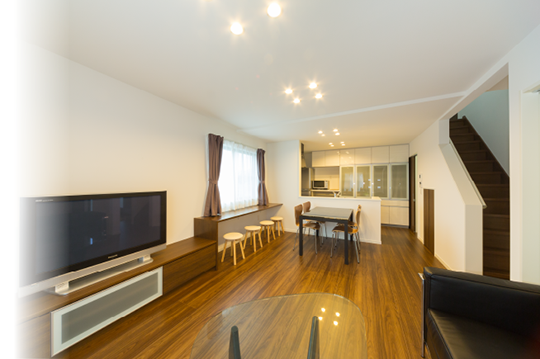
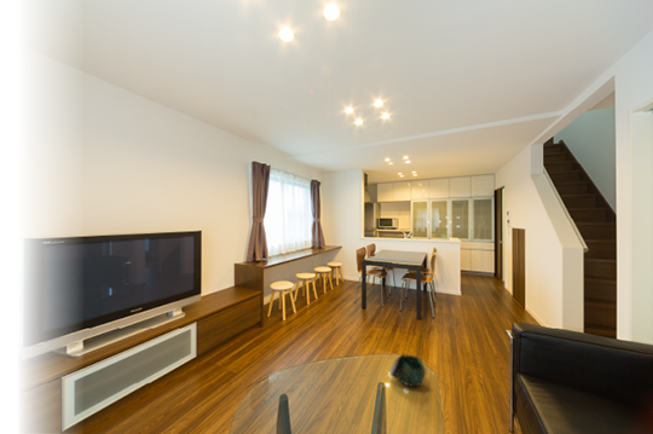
+ decorative bowl [388,353,428,388]
